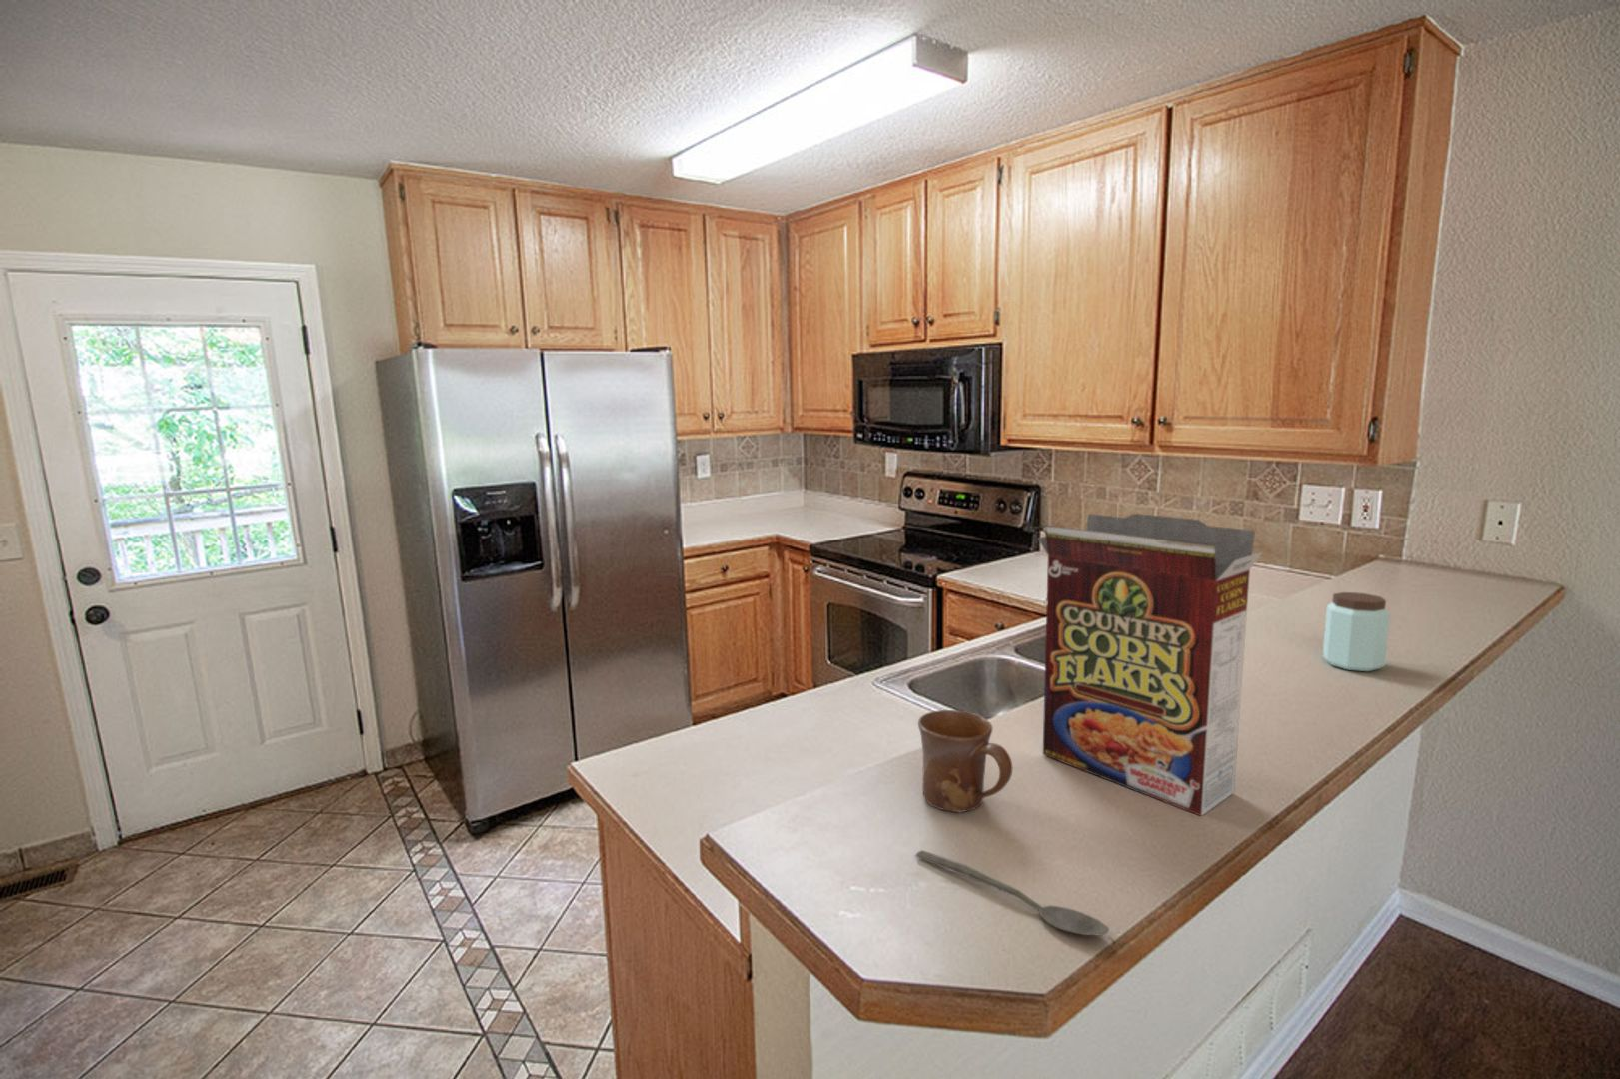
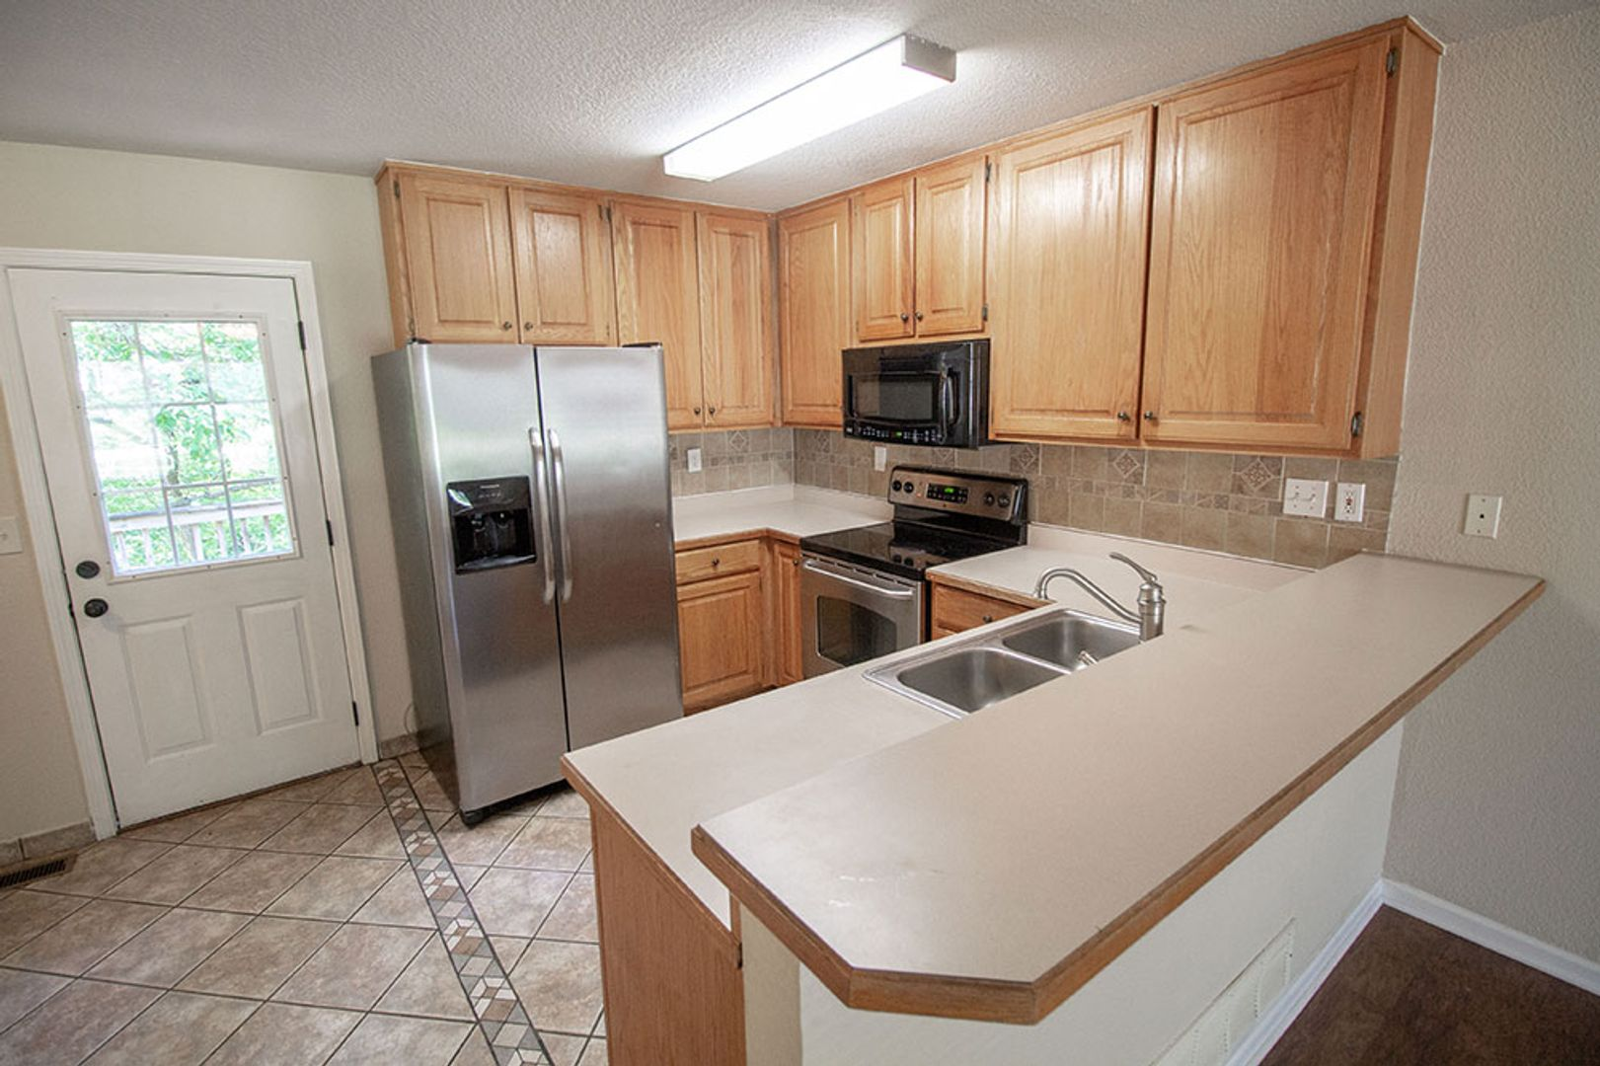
- mug [918,709,1013,814]
- cereal box [1036,513,1265,818]
- peanut butter [1322,591,1391,672]
- spoon [915,849,1111,936]
